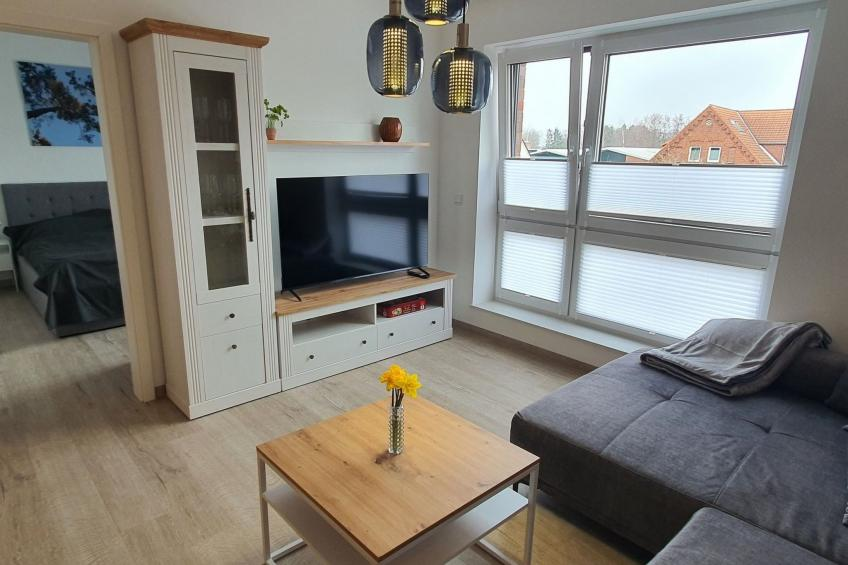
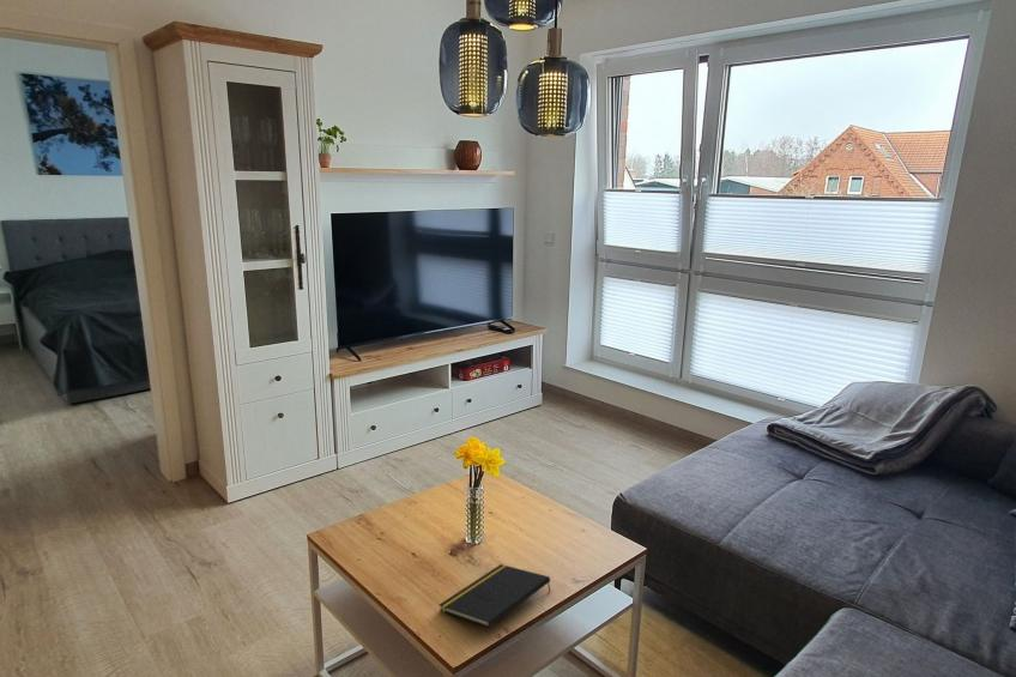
+ notepad [439,563,551,628]
